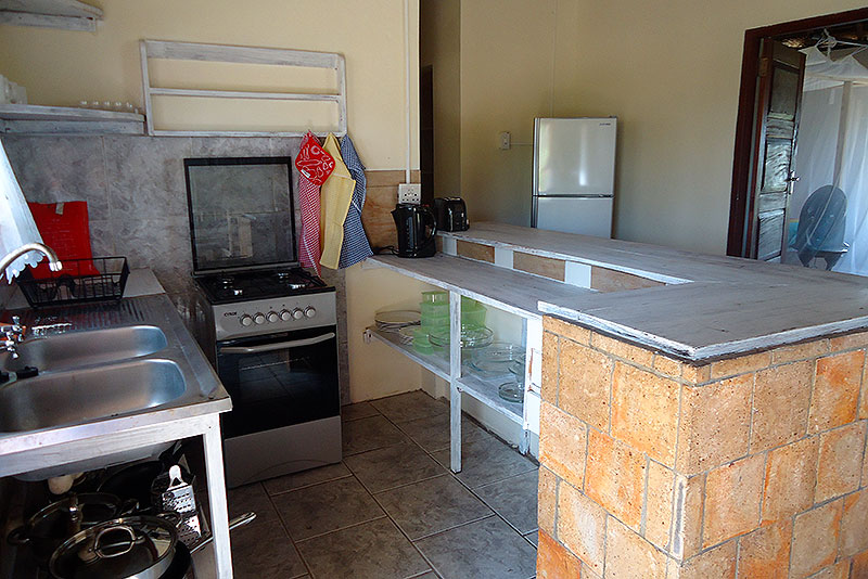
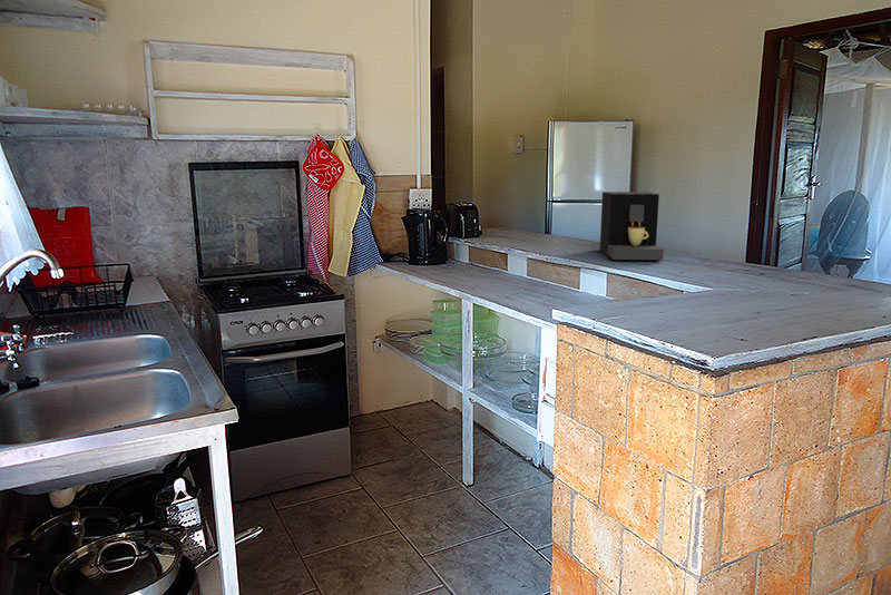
+ coffee maker [599,191,665,261]
